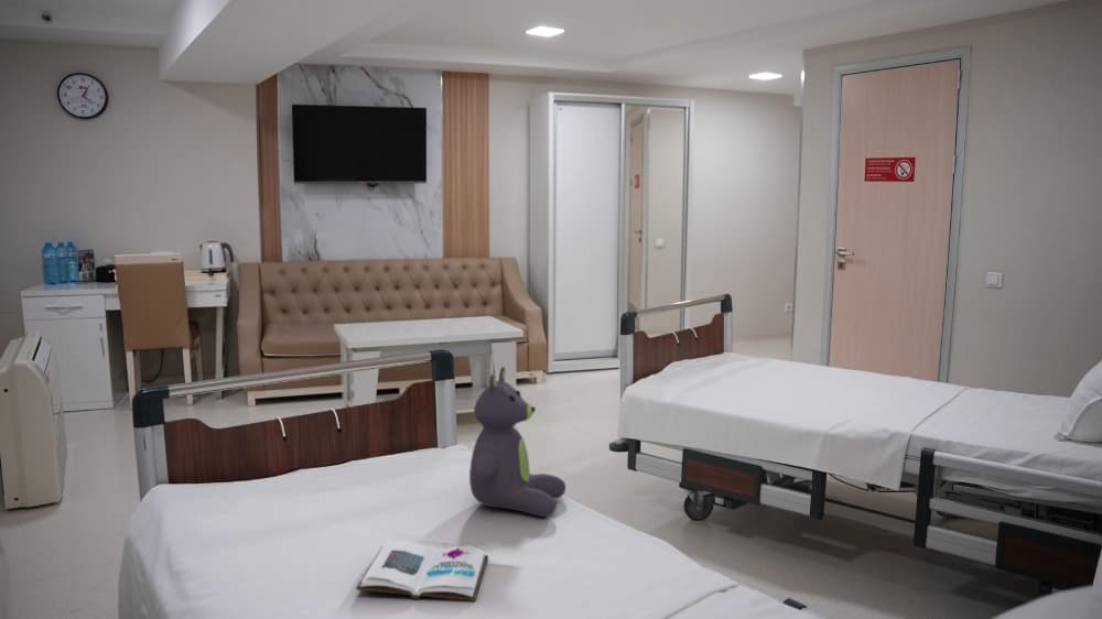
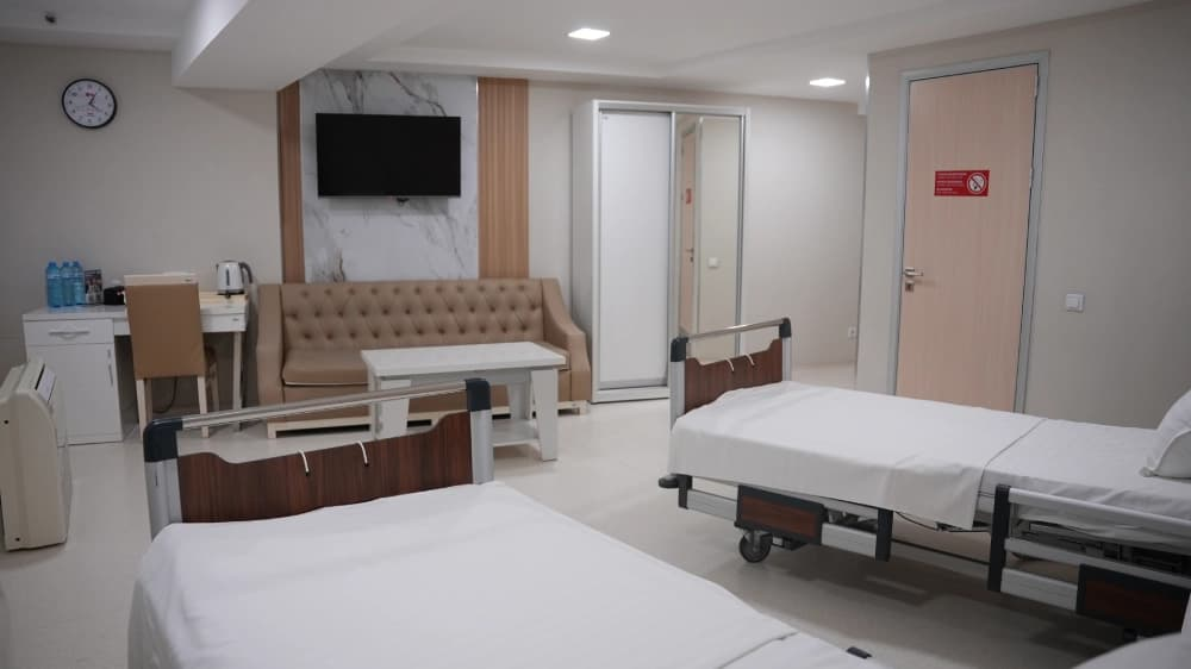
- book [355,541,489,602]
- stuffed bear [468,366,566,518]
